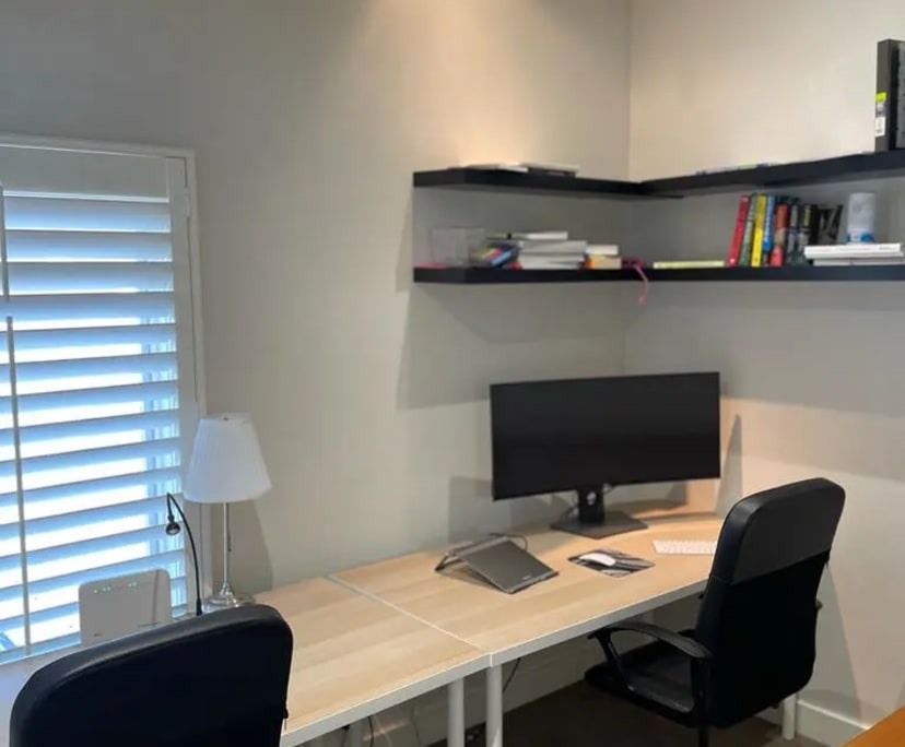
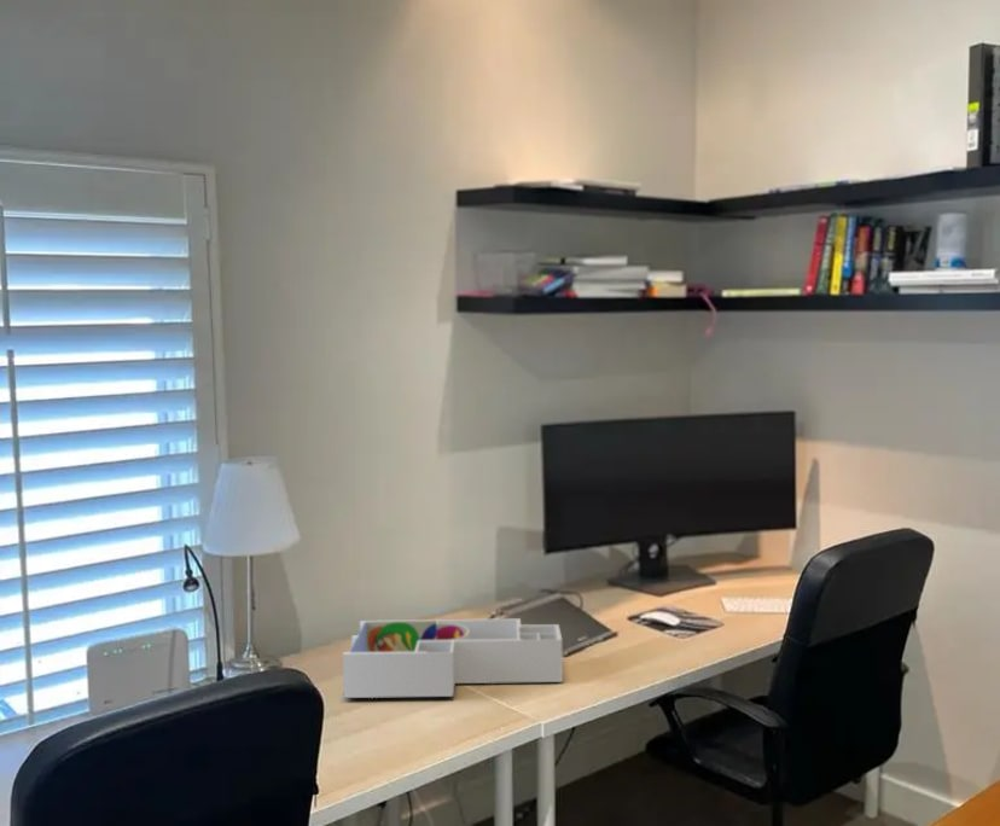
+ desk organizer [342,617,564,699]
